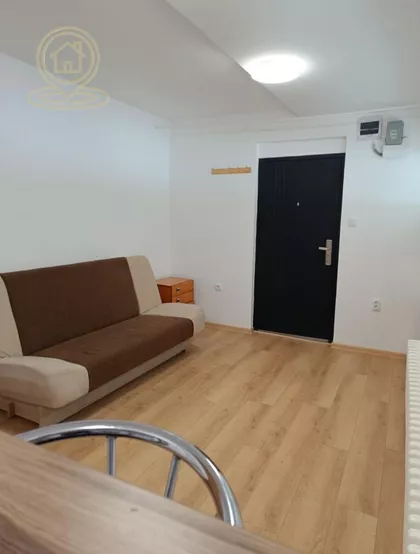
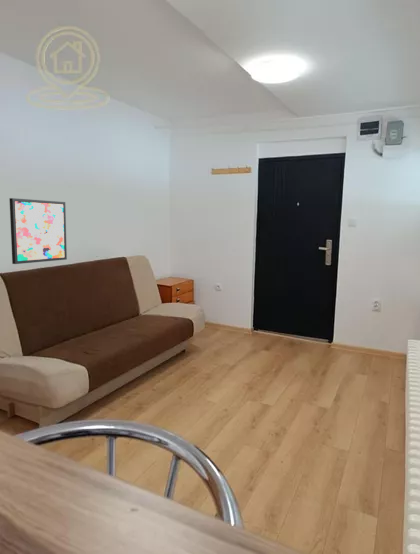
+ wall art [8,197,68,265]
